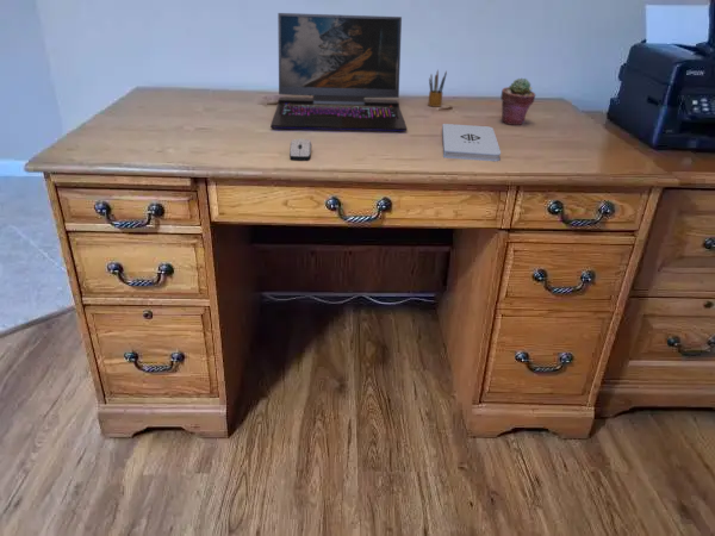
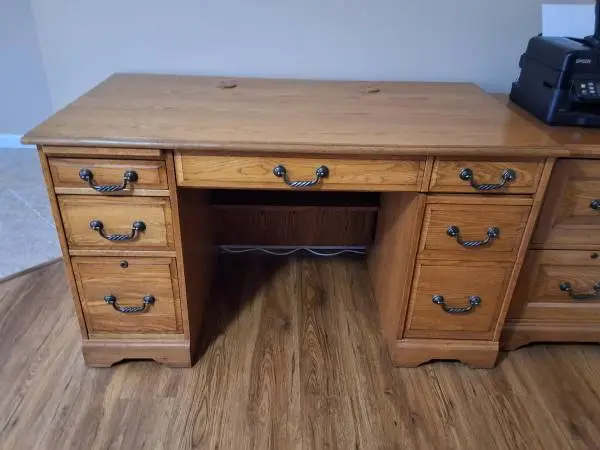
- computer mouse [288,137,313,162]
- potted succulent [499,77,536,126]
- pencil box [427,69,448,108]
- notepad [441,123,502,162]
- laptop [269,12,409,132]
